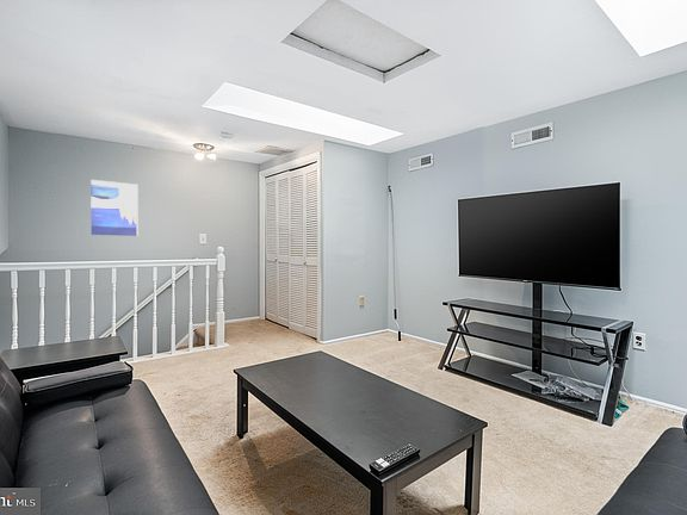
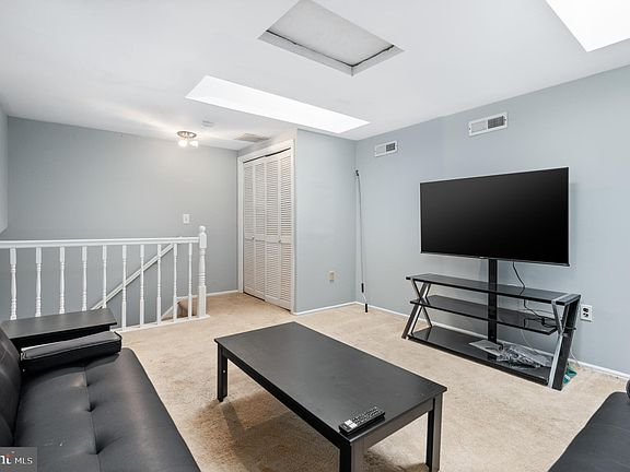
- wall art [89,179,140,237]
